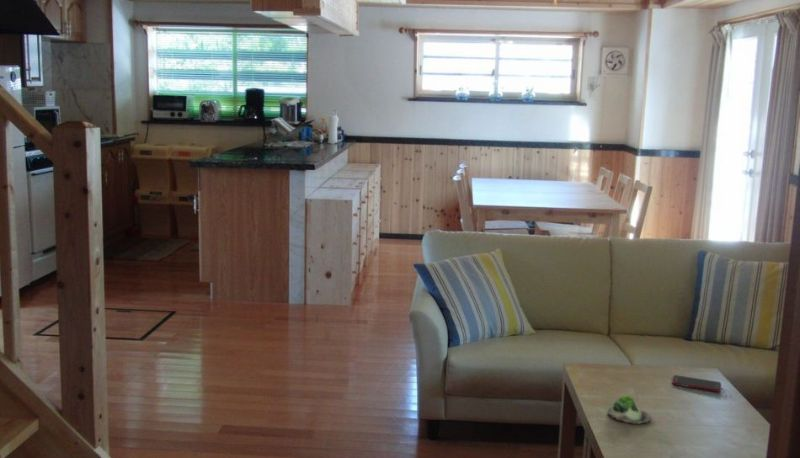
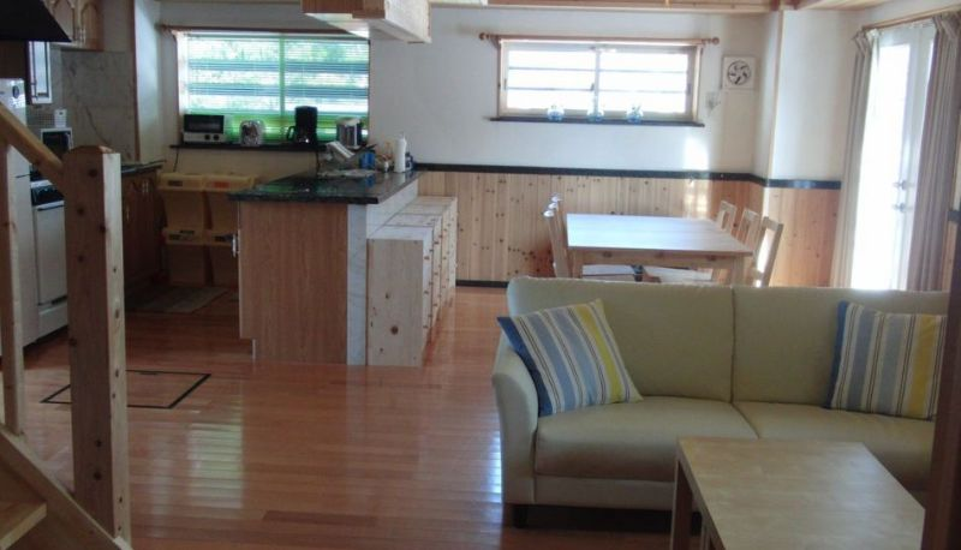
- cell phone [671,374,722,393]
- succulent plant [606,394,652,425]
